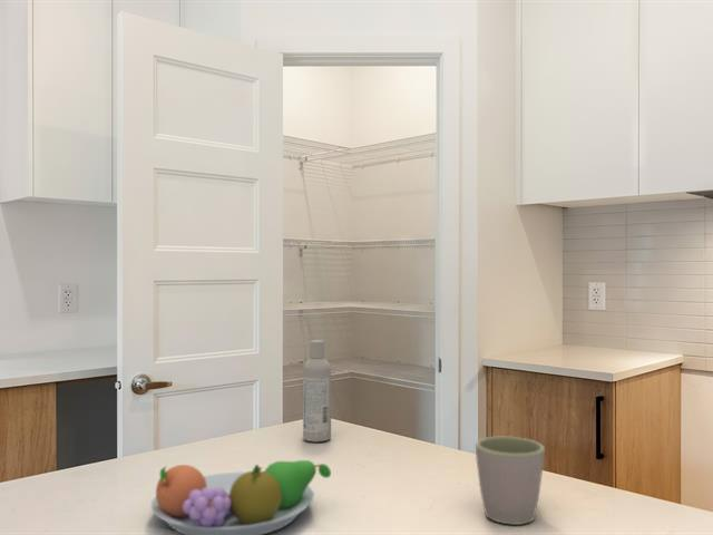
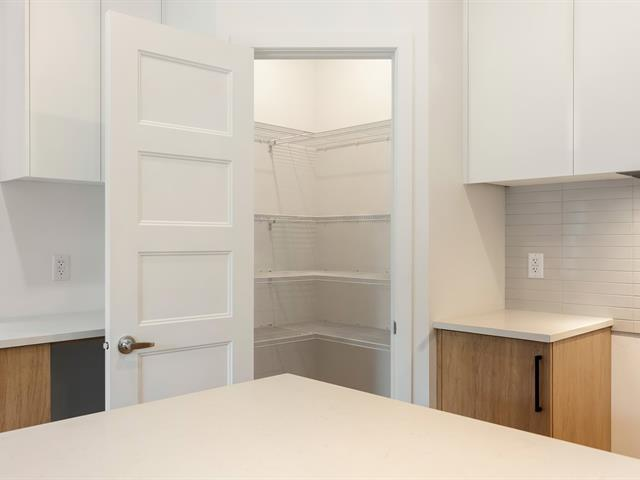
- bottle [302,339,332,442]
- mug [475,436,546,526]
- fruit bowl [149,459,332,535]
